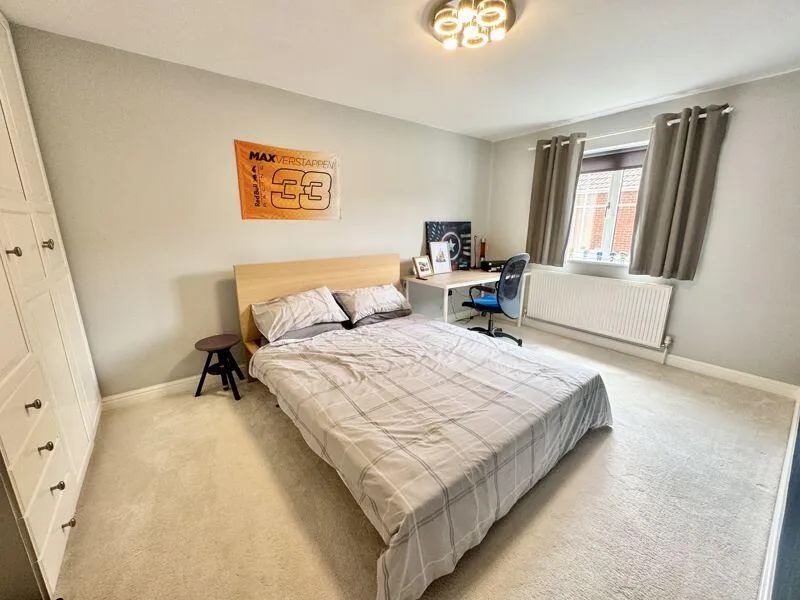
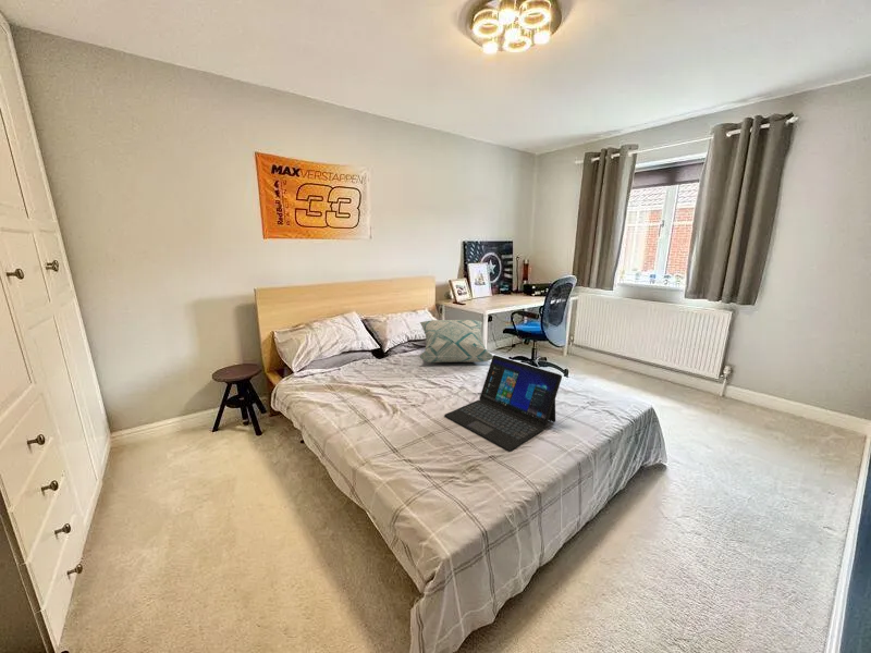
+ decorative pillow [418,319,493,364]
+ laptop [443,354,563,452]
